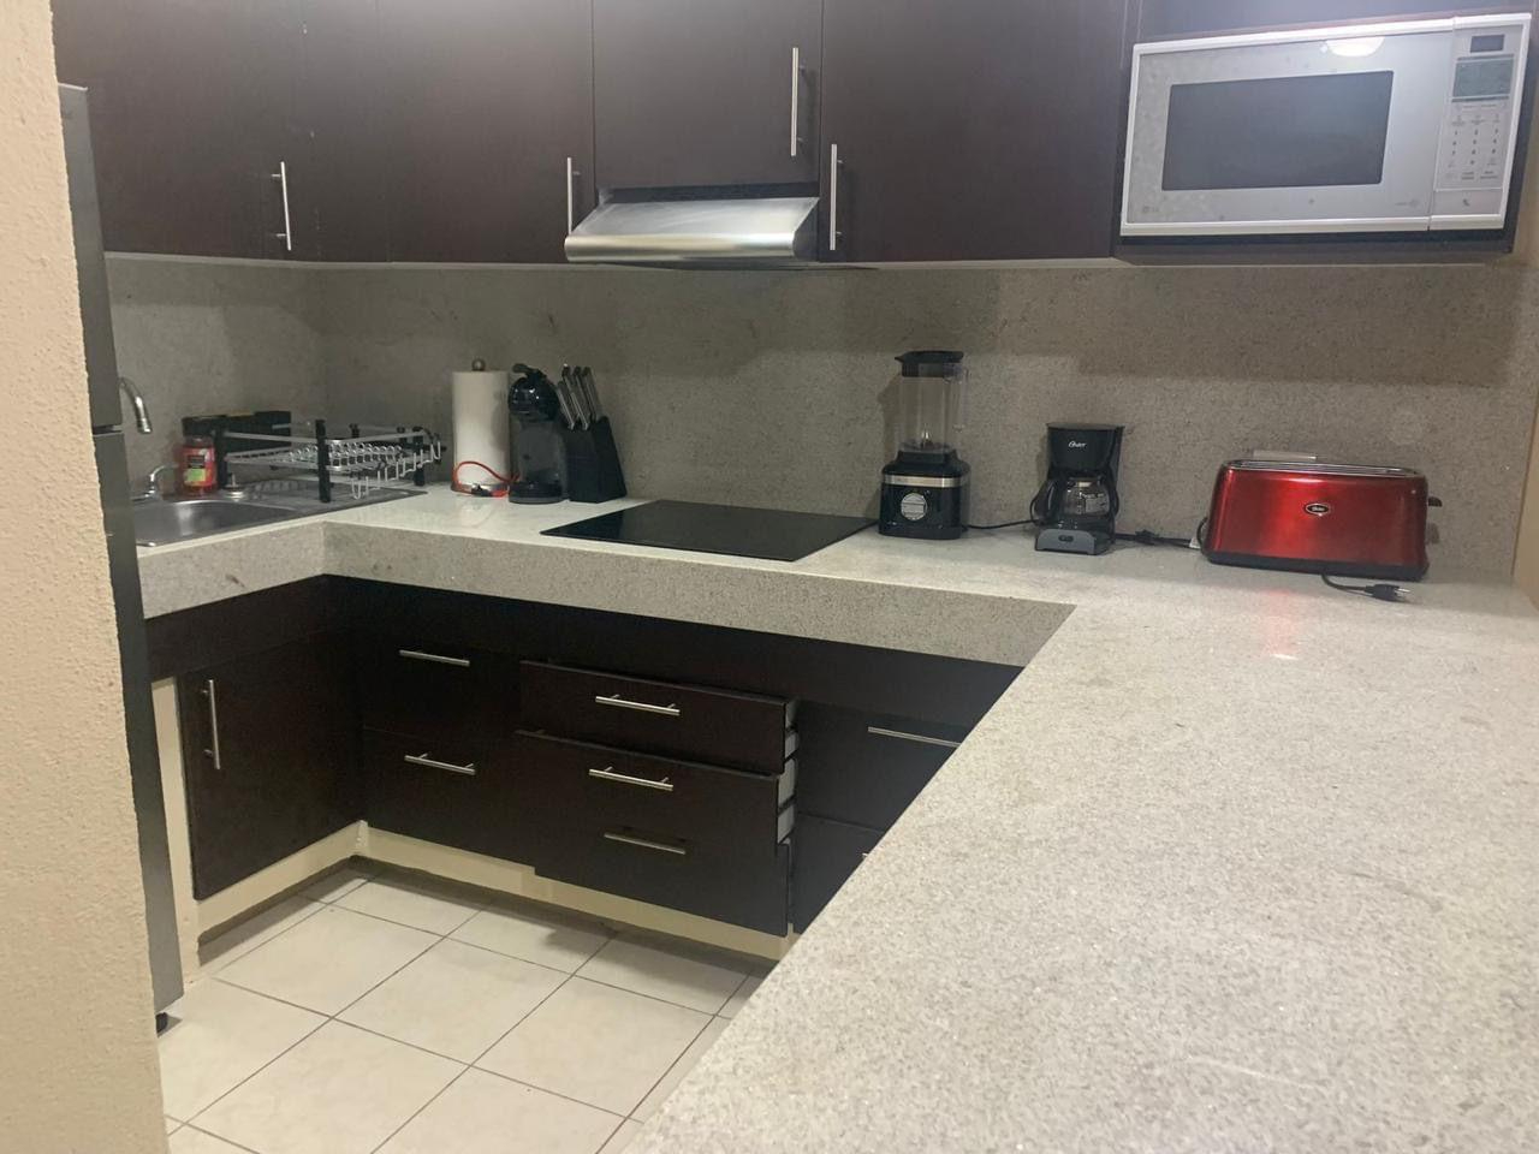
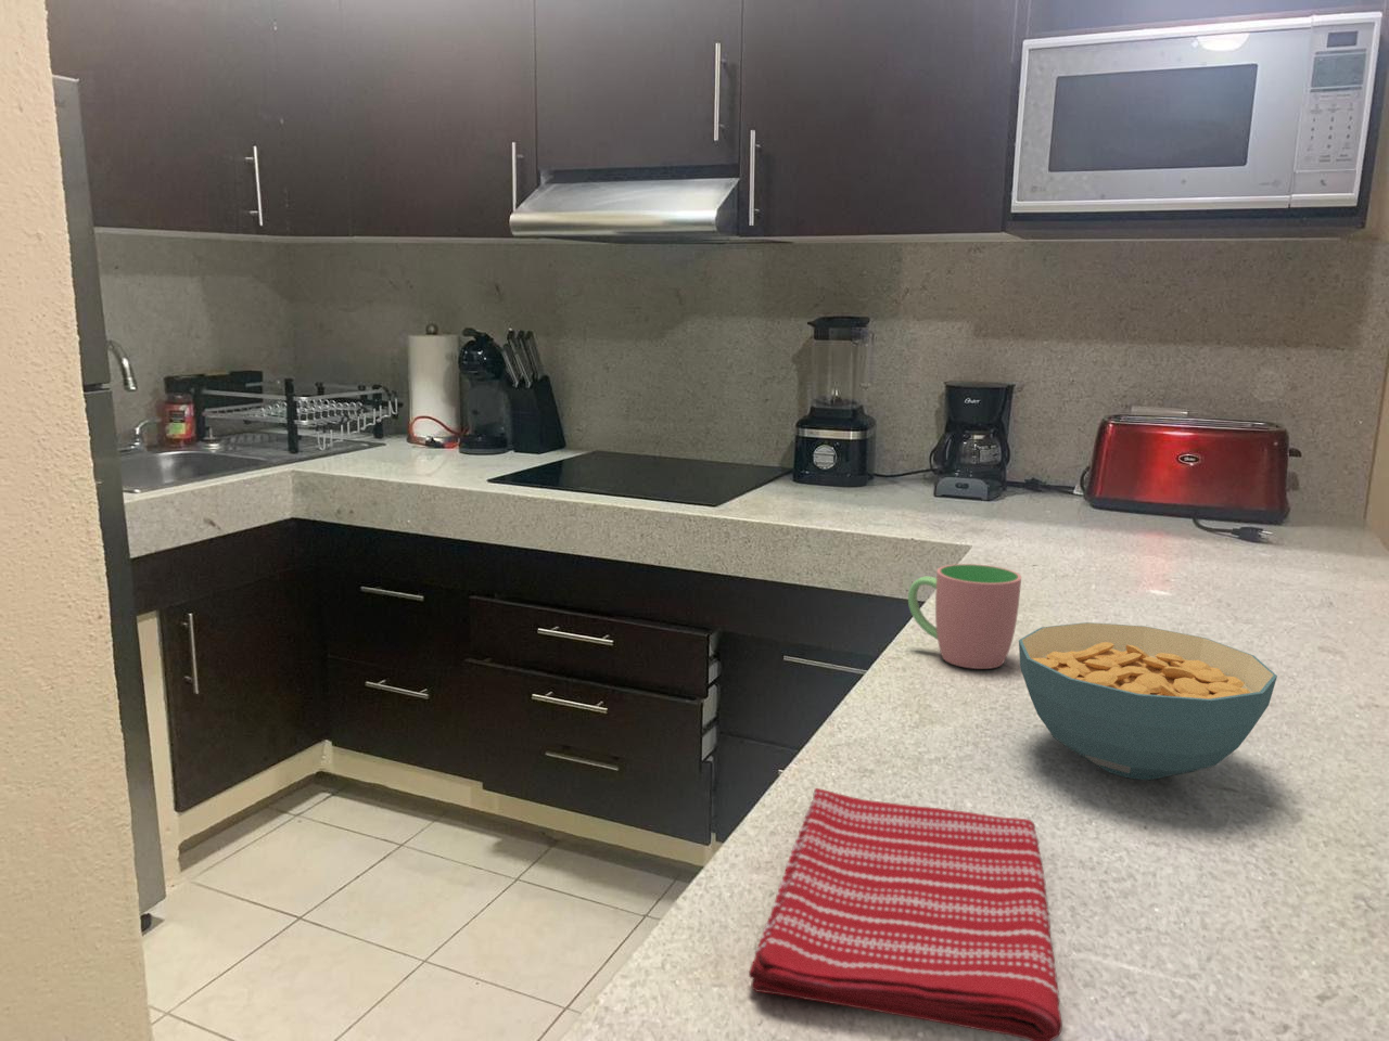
+ cereal bowl [1018,621,1279,781]
+ cup [907,563,1023,670]
+ dish towel [748,787,1063,1041]
